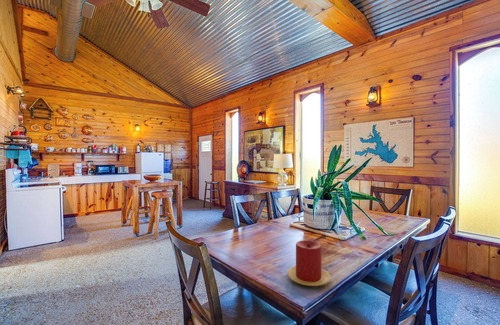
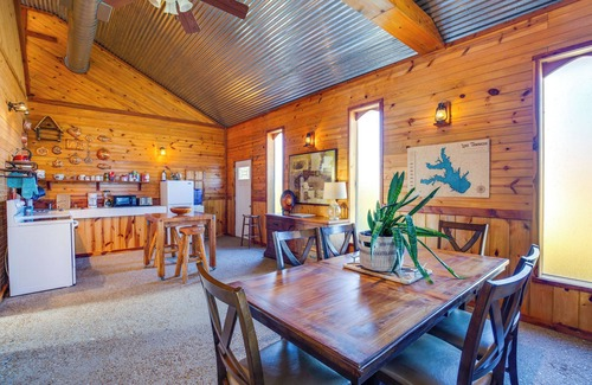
- candle [287,239,331,287]
